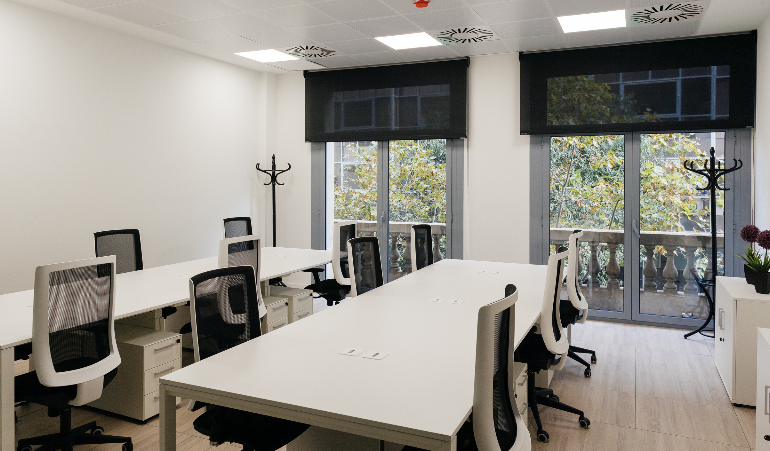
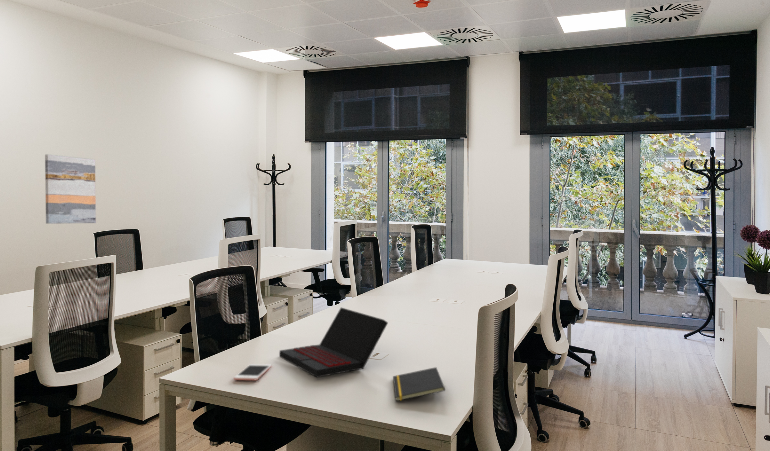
+ wall art [44,153,97,225]
+ notepad [392,366,446,402]
+ laptop [279,307,389,378]
+ cell phone [233,363,273,381]
